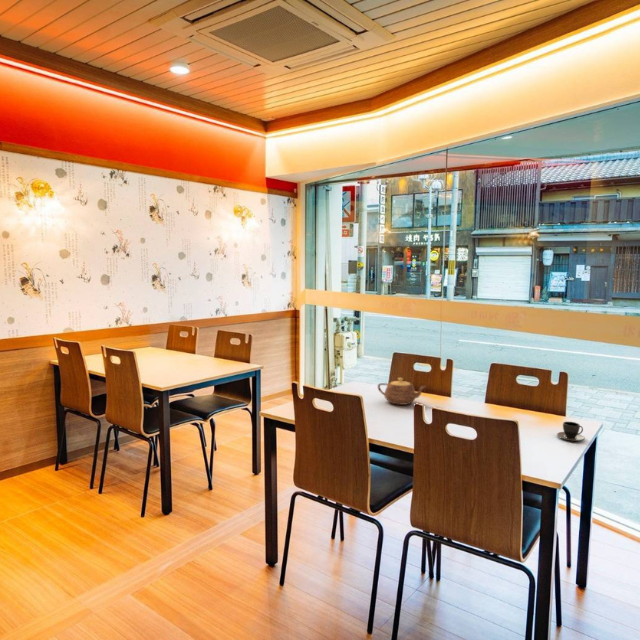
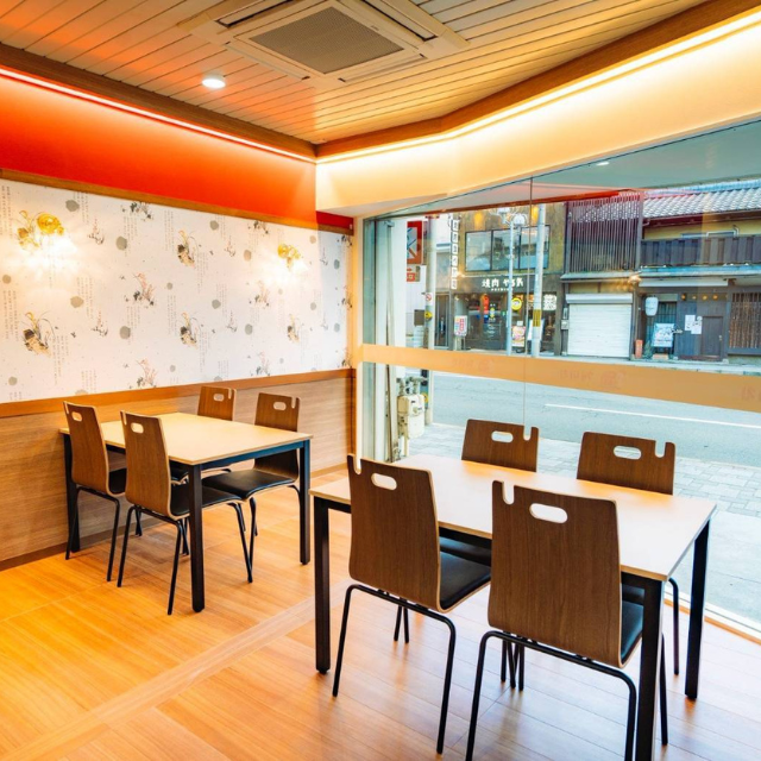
- teapot [377,377,427,406]
- teacup [556,421,586,442]
